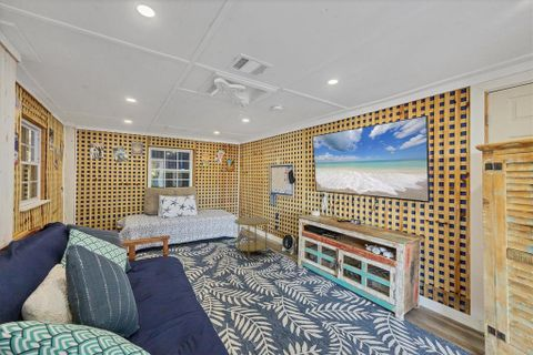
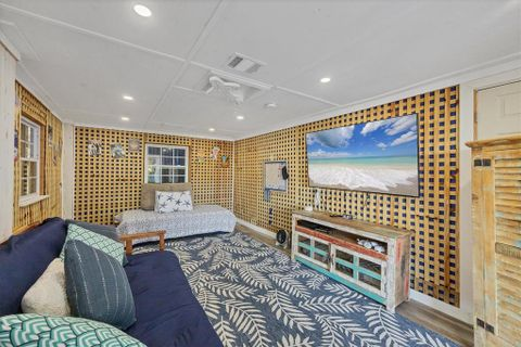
- side table [233,216,271,260]
